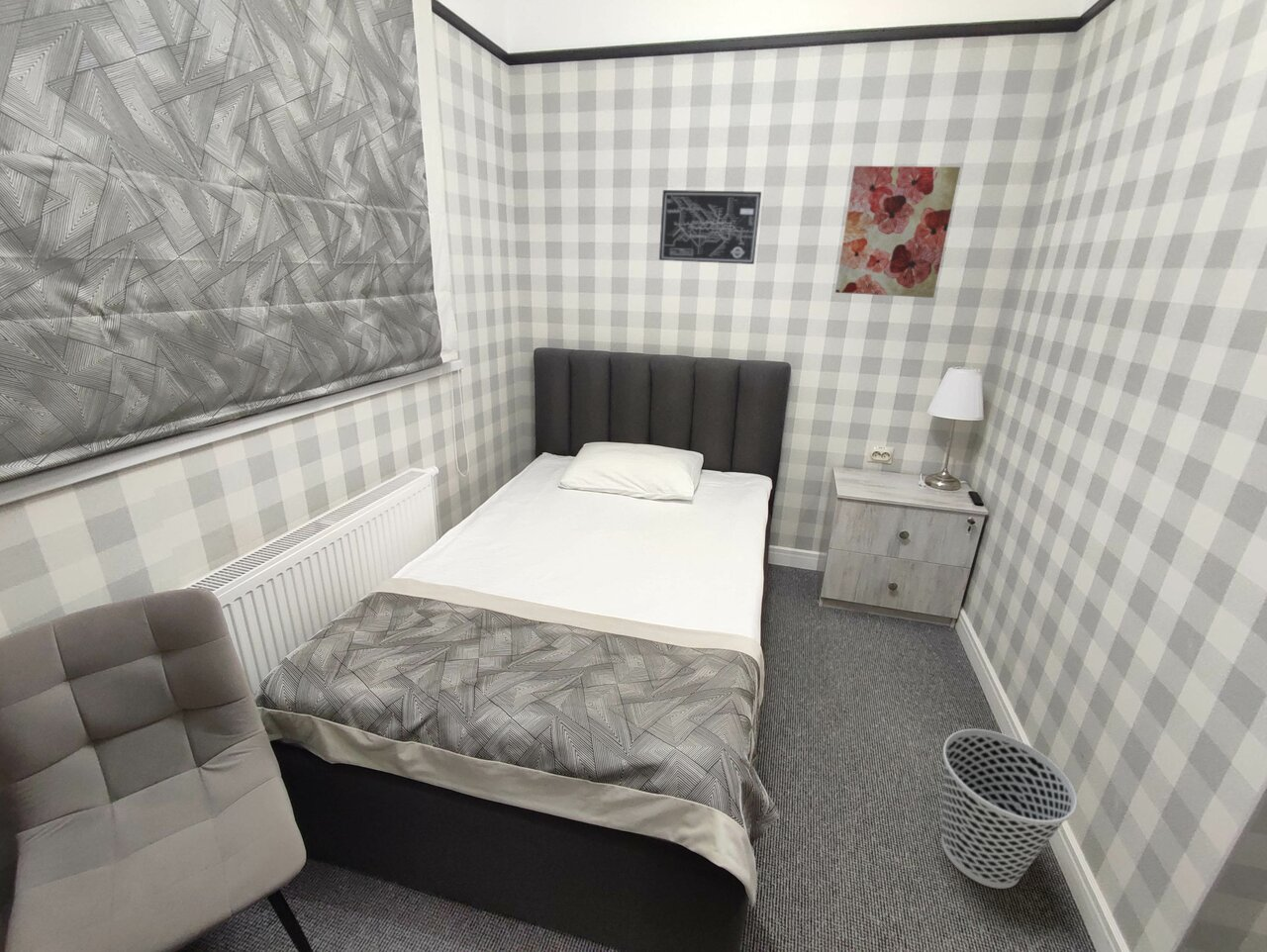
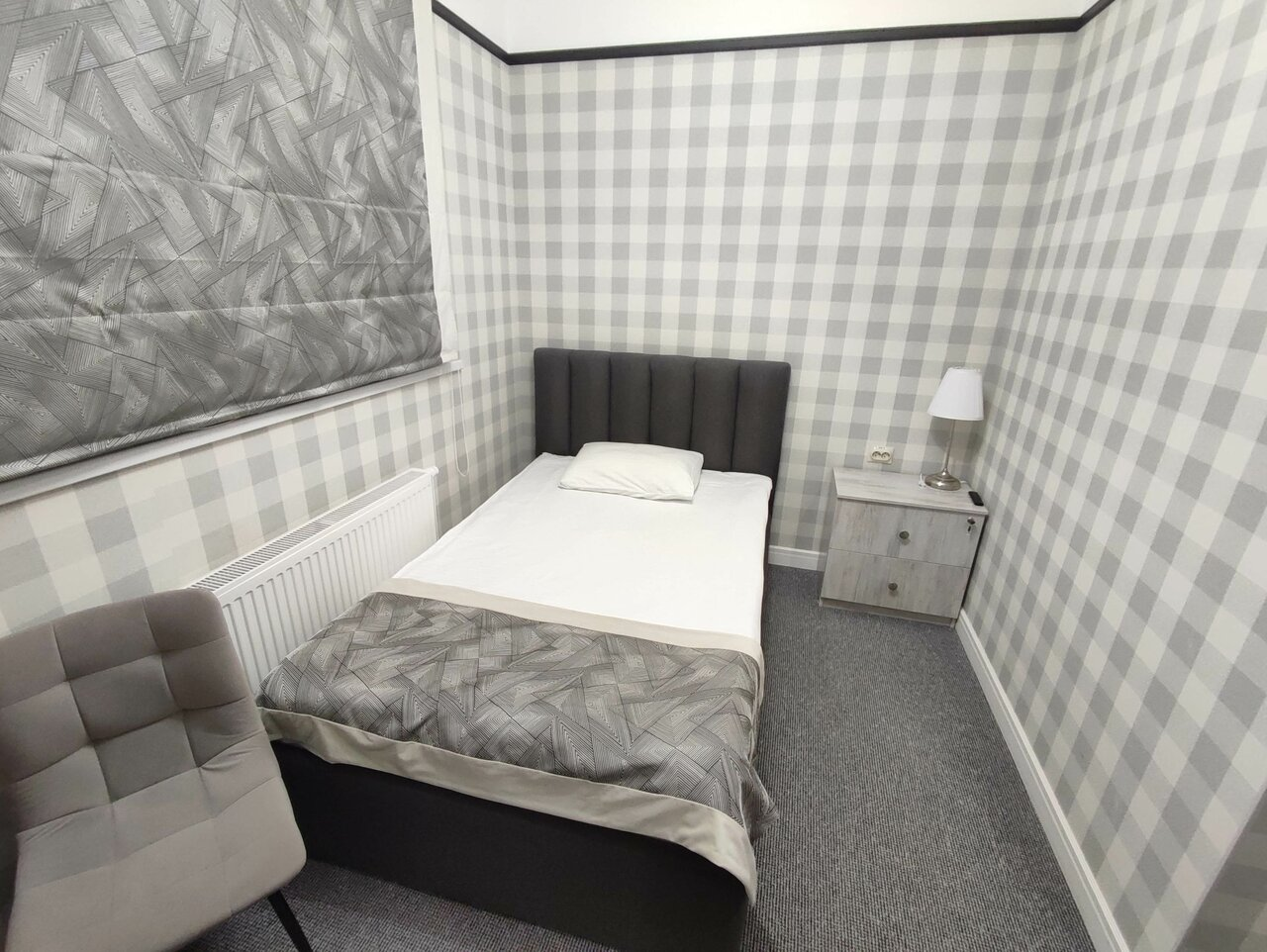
- wall art [834,165,961,299]
- wastebasket [940,728,1078,890]
- wall art [658,189,762,265]
